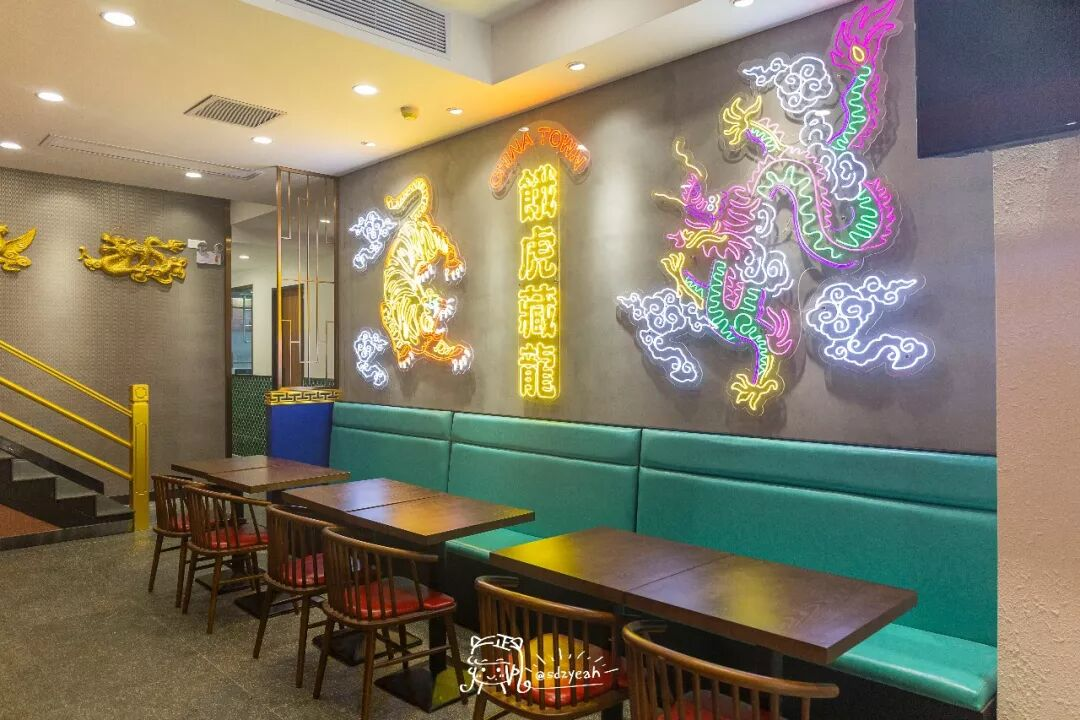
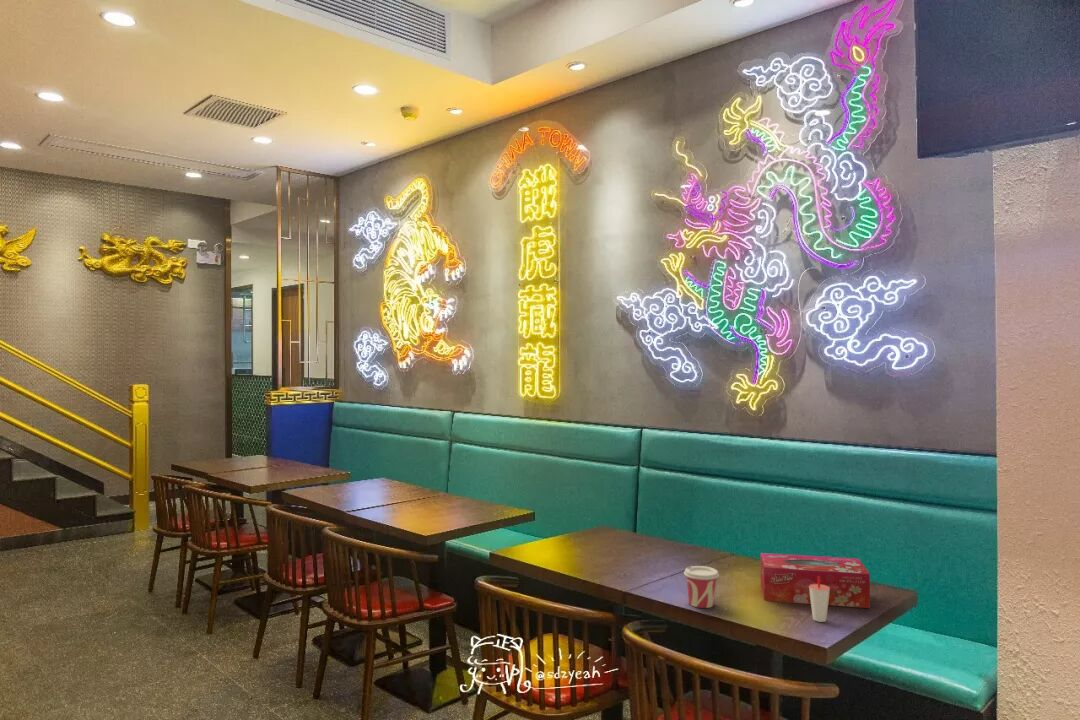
+ cup [809,576,830,623]
+ cup [683,565,720,609]
+ tissue box [760,552,871,609]
